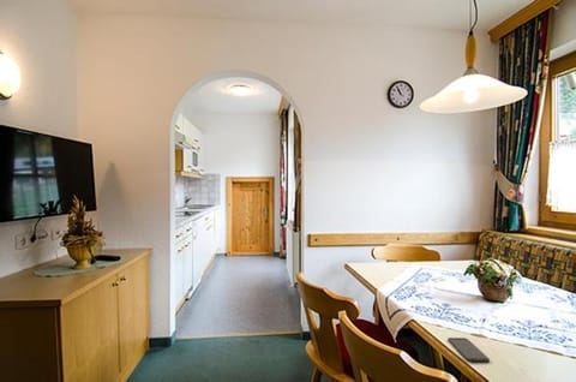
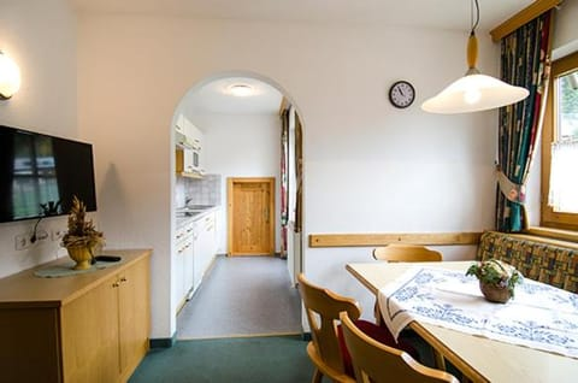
- smartphone [446,336,491,363]
